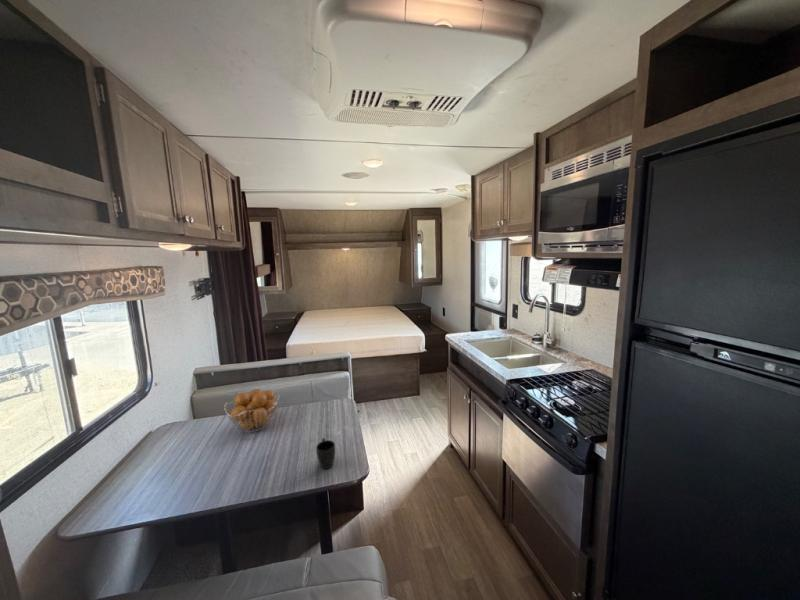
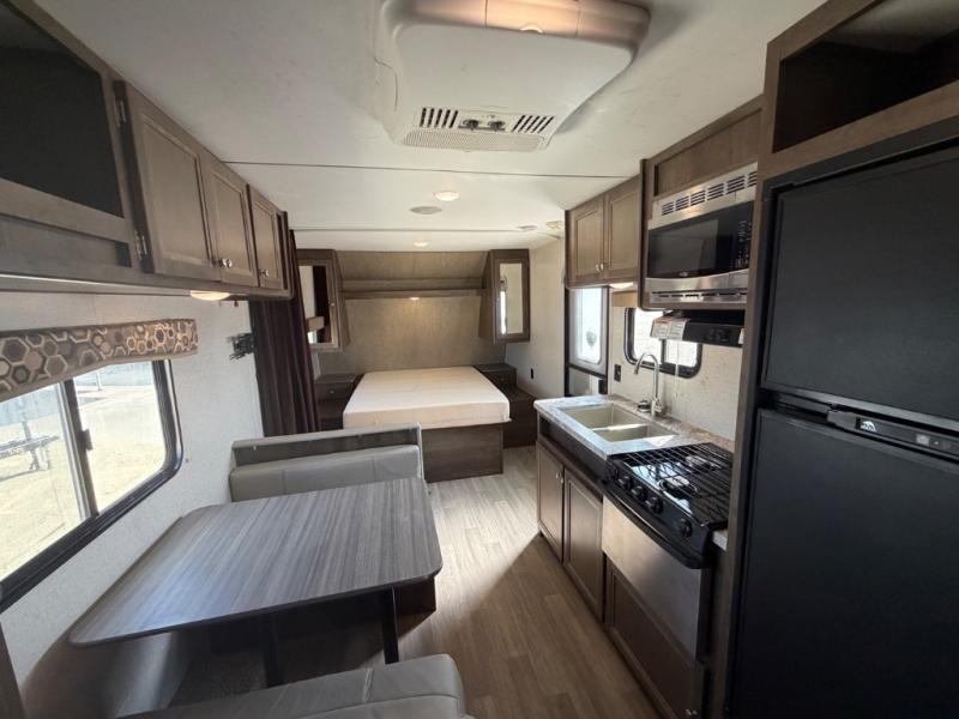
- mug [315,437,336,470]
- fruit basket [223,388,280,433]
